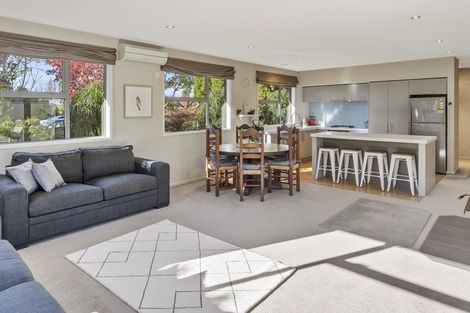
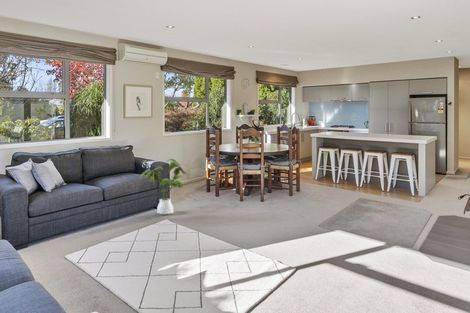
+ house plant [138,158,194,215]
